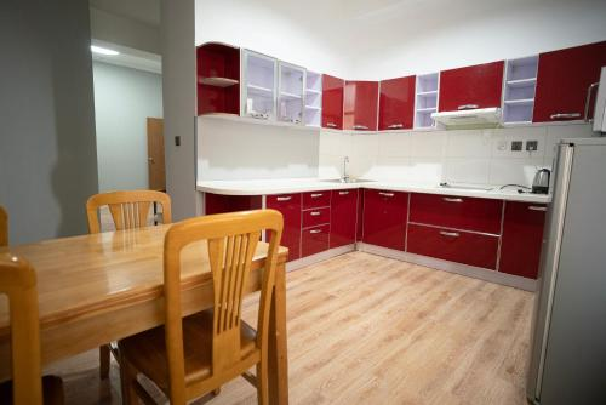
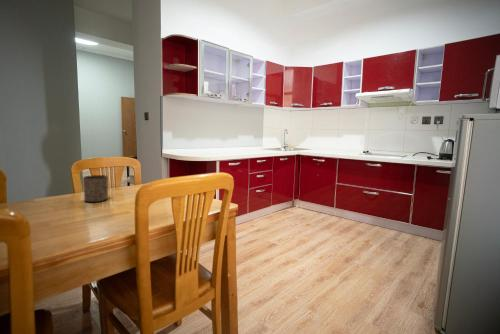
+ cup [82,174,109,203]
